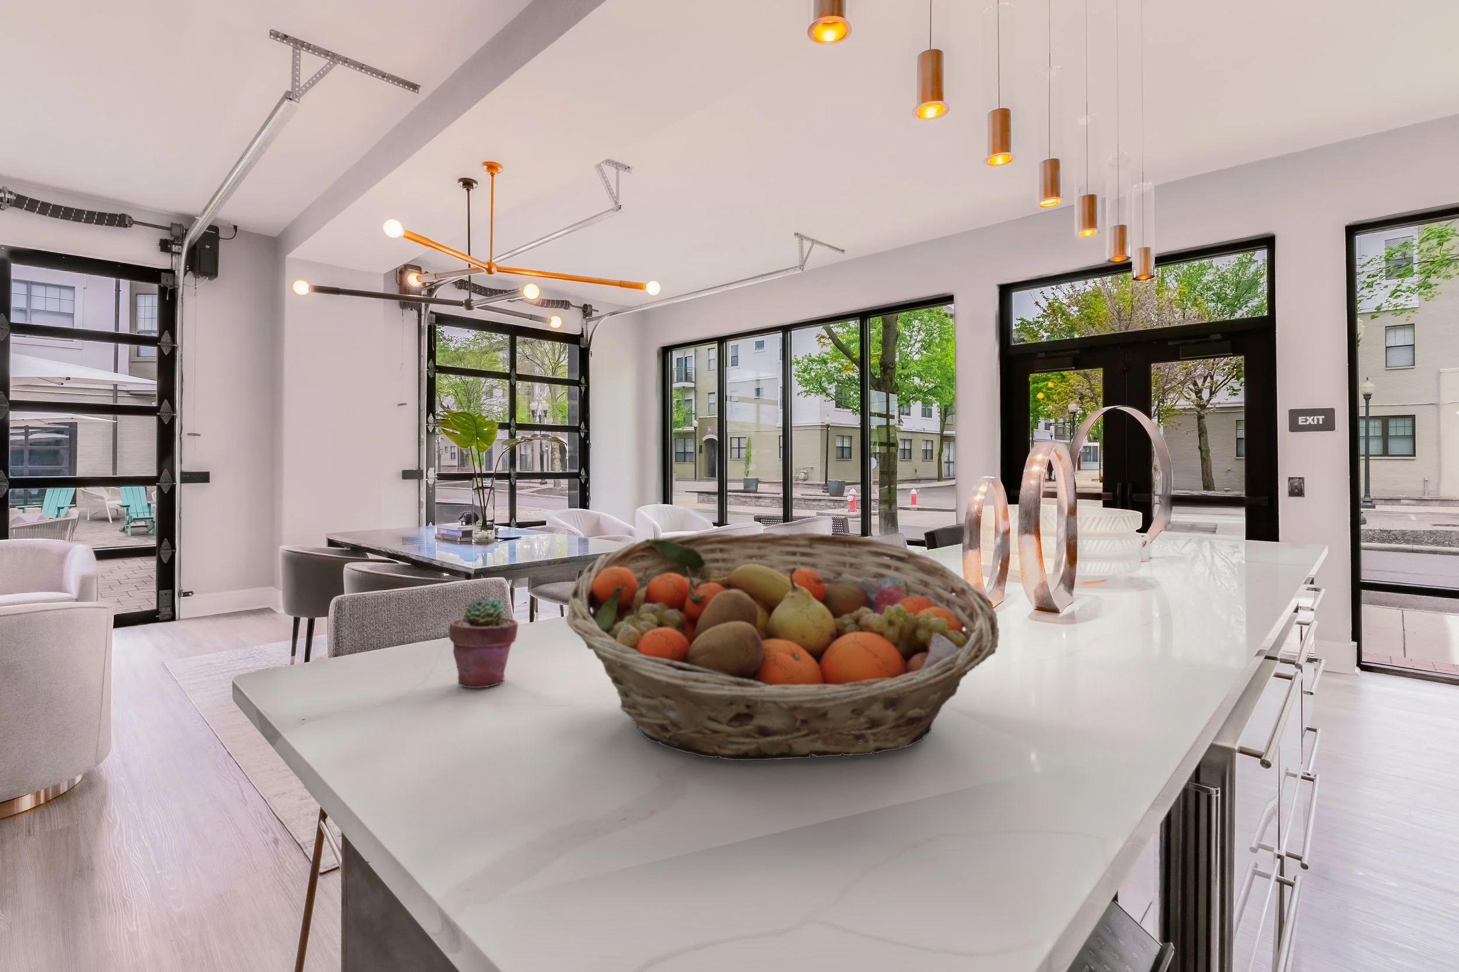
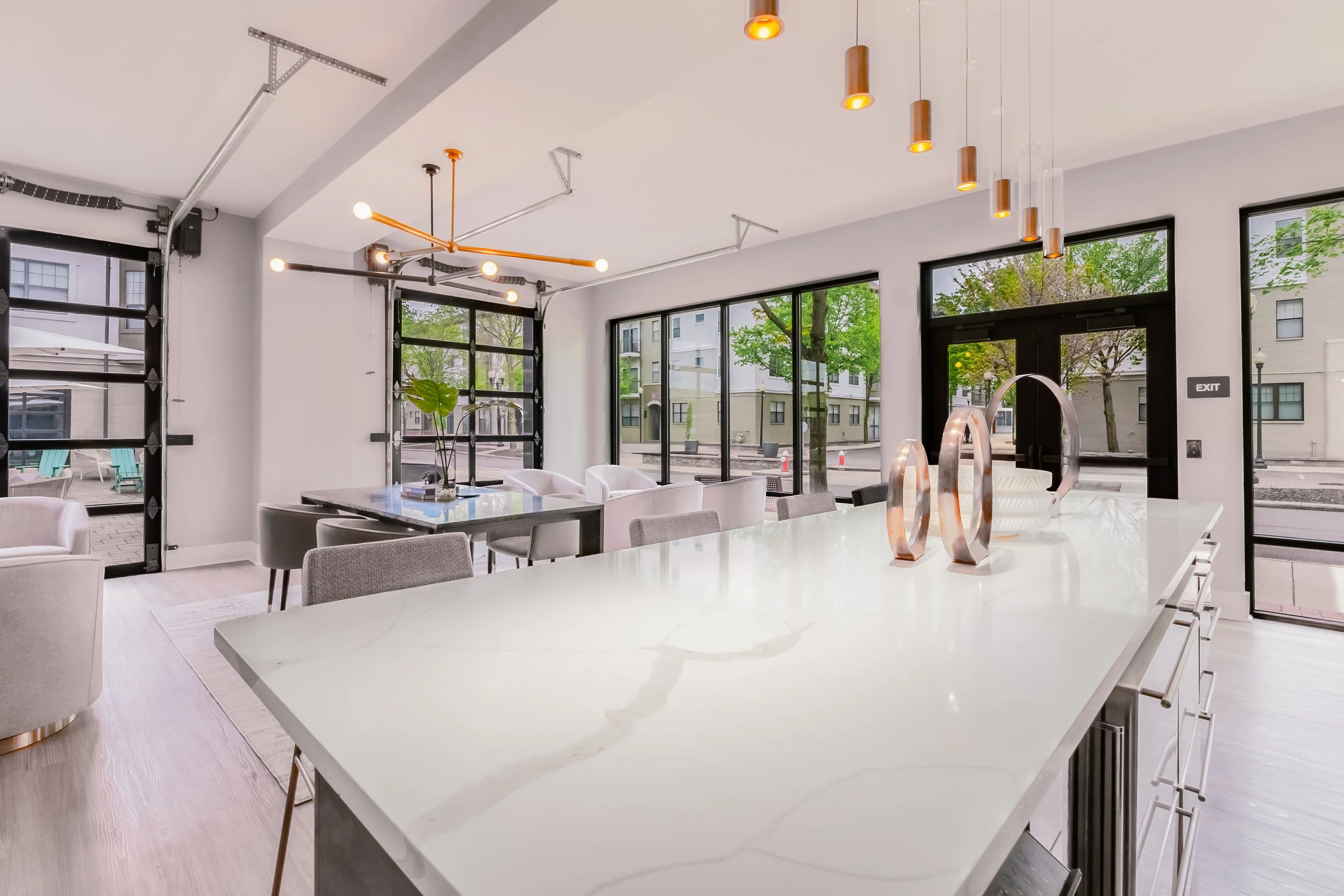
- fruit basket [566,532,1000,760]
- potted succulent [447,596,518,689]
